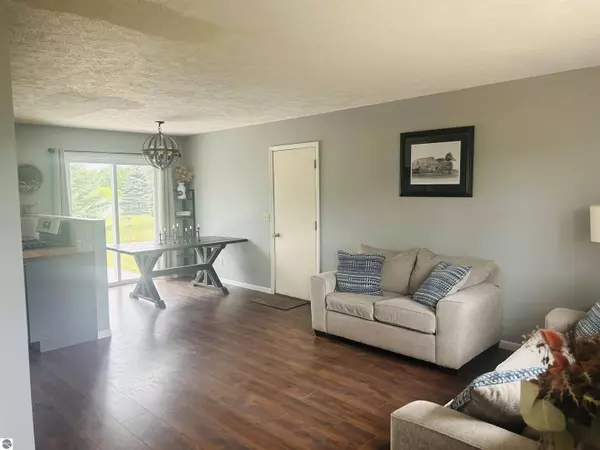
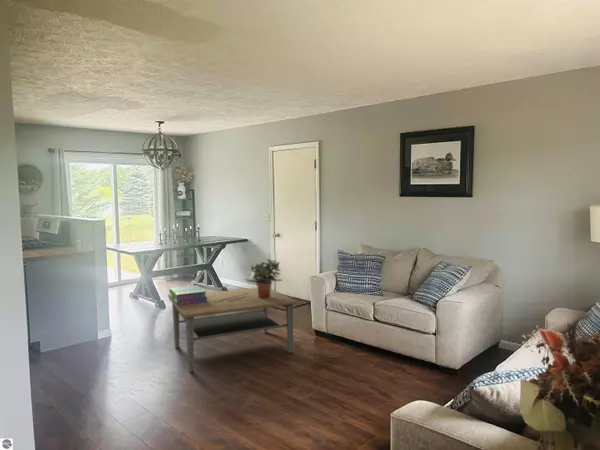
+ stack of books [167,284,208,306]
+ coffee table [168,287,298,372]
+ potted plant [244,258,284,299]
